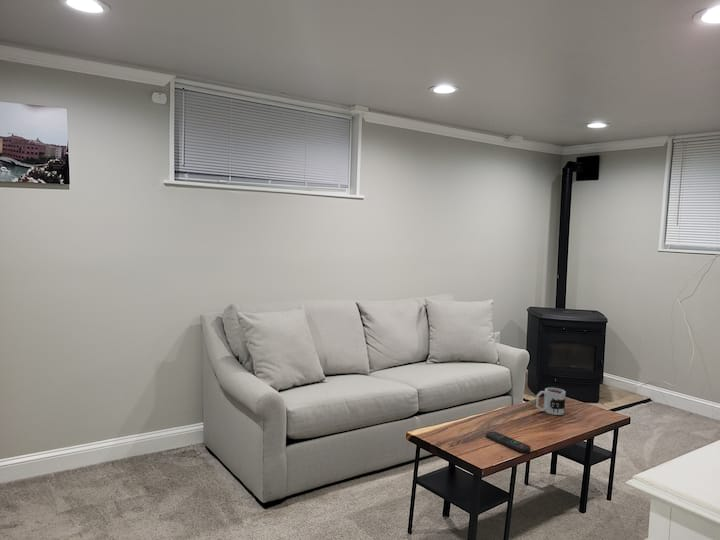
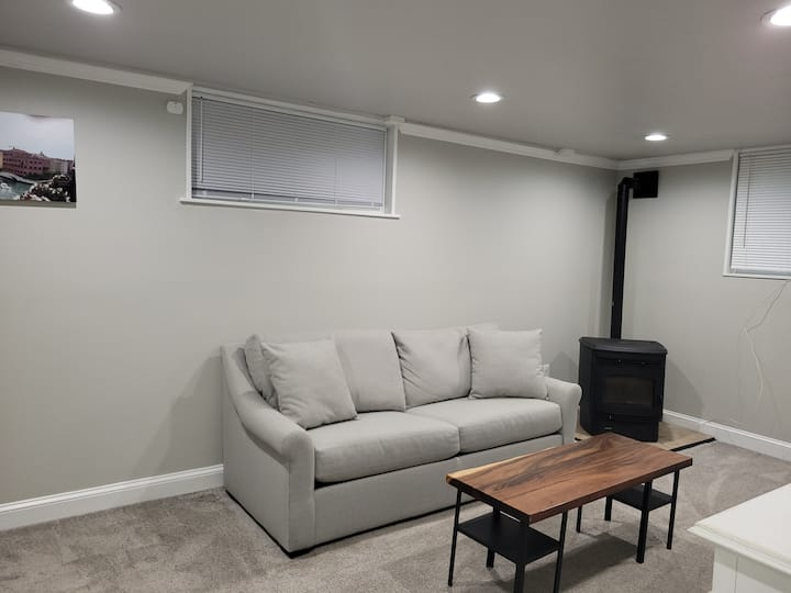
- mug [535,387,567,416]
- remote control [485,430,532,453]
